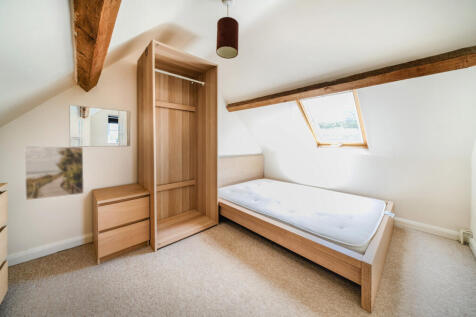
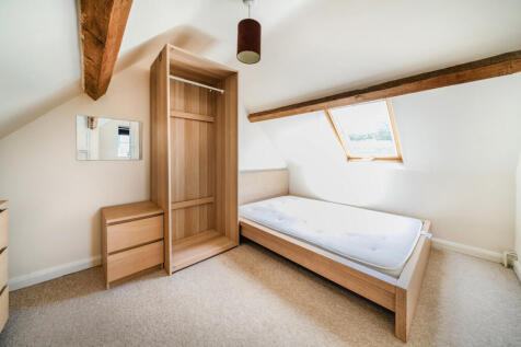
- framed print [23,145,85,201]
